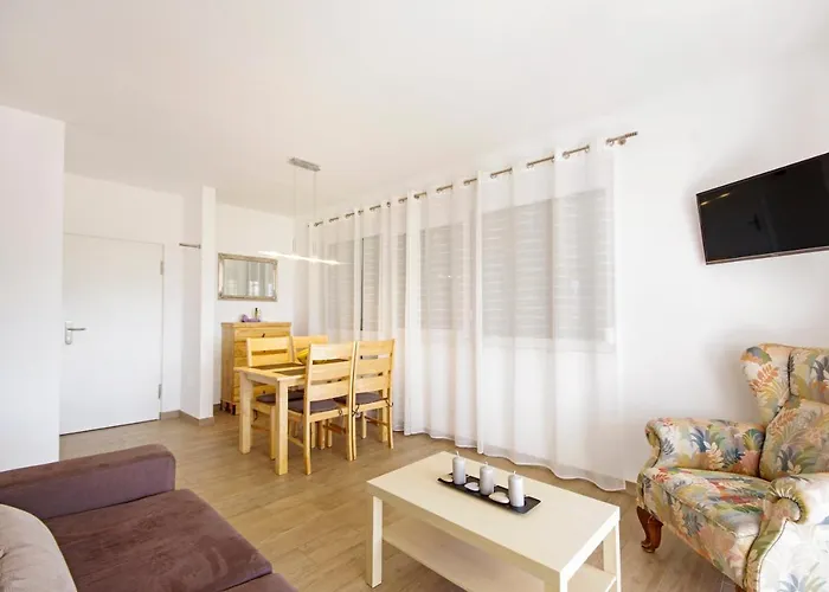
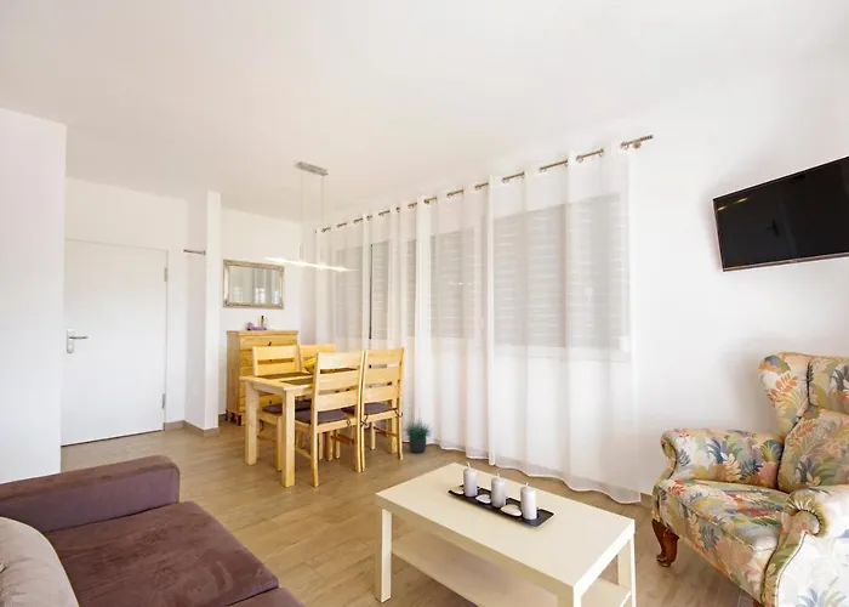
+ potted plant [401,413,434,454]
